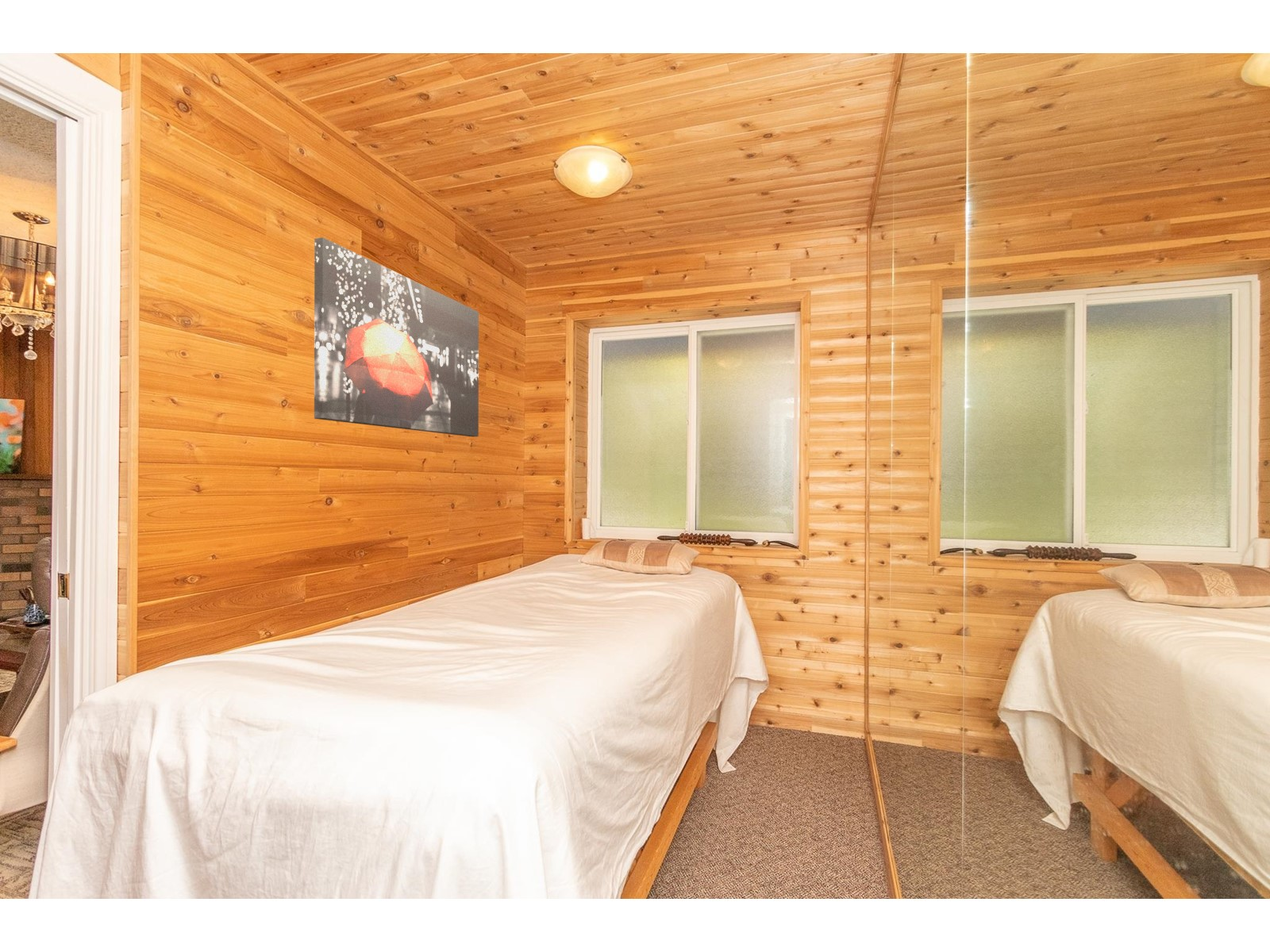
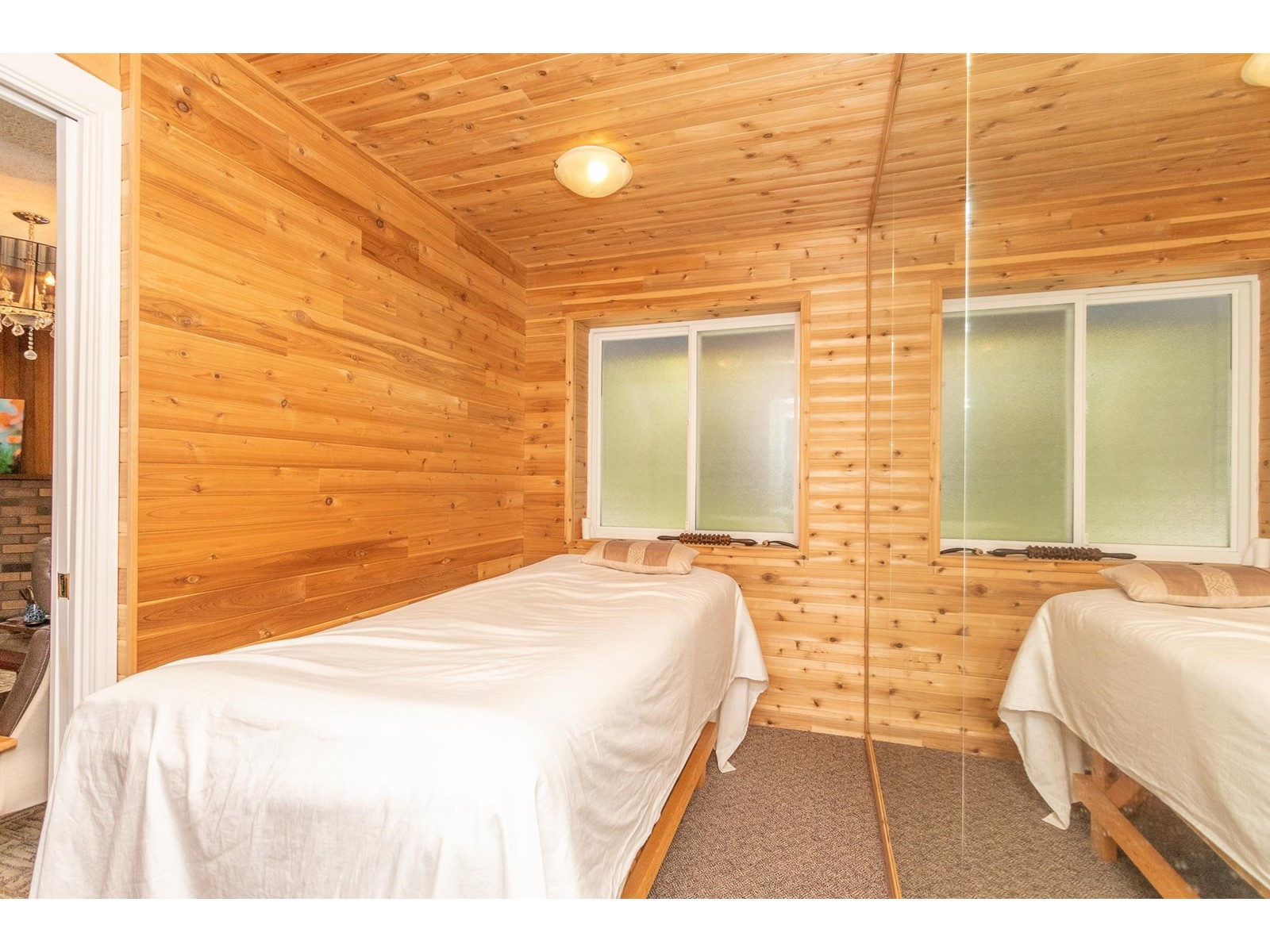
- wall art [314,236,479,438]
